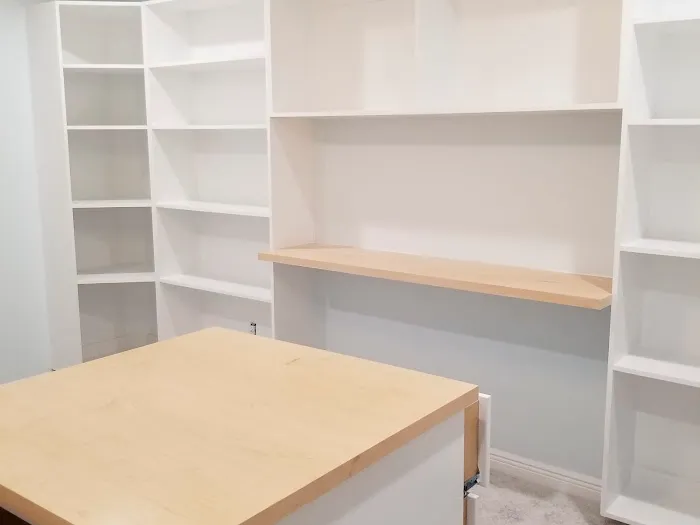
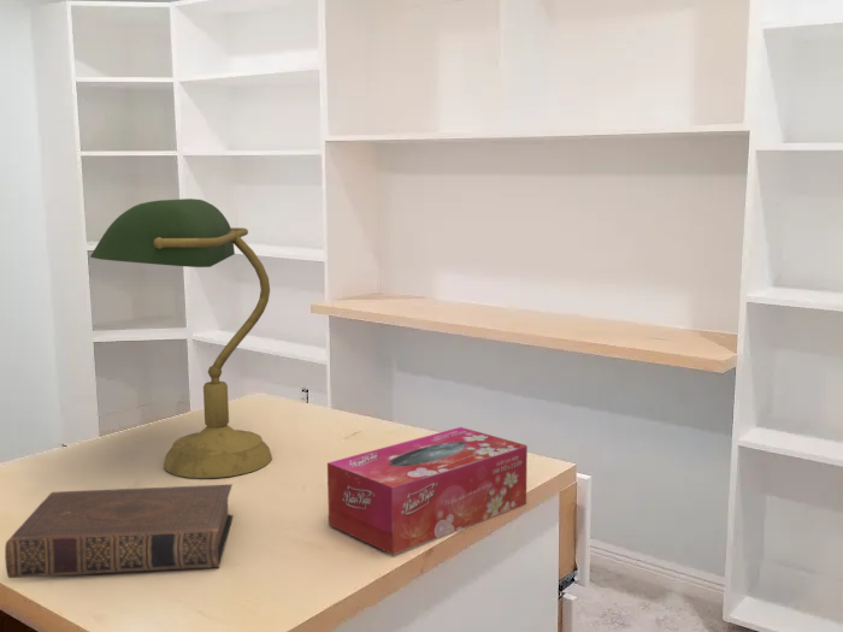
+ book [4,483,235,579]
+ desk lamp [89,197,273,479]
+ tissue box [326,426,529,556]
